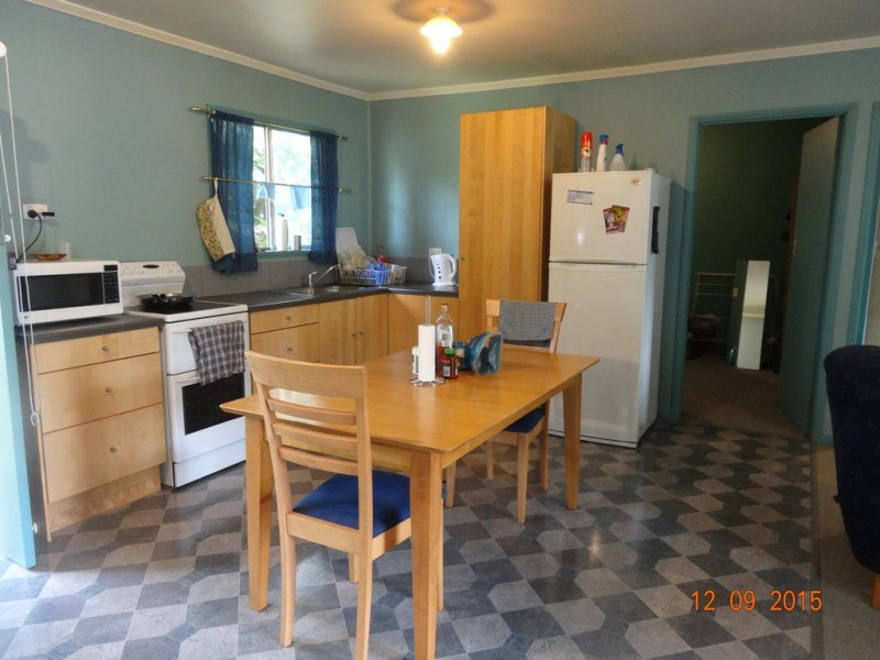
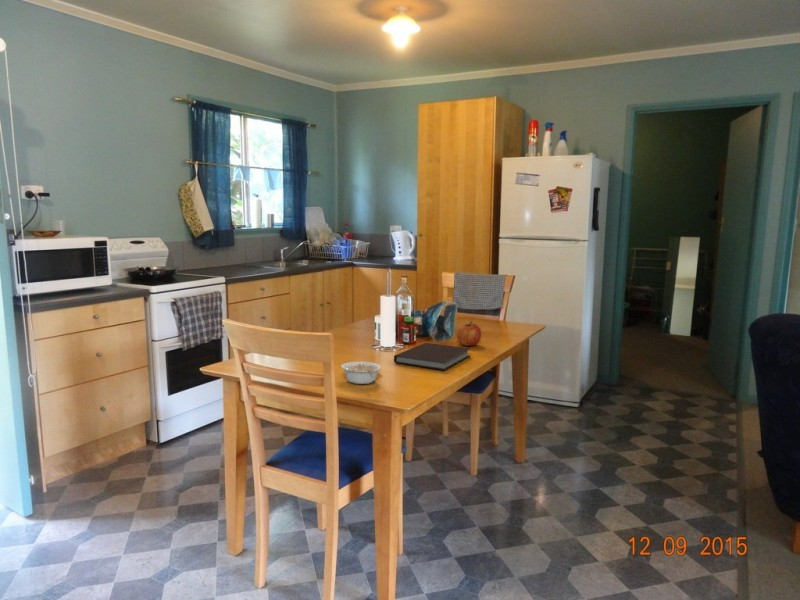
+ notebook [393,342,472,371]
+ legume [340,361,382,385]
+ apple [456,320,482,347]
